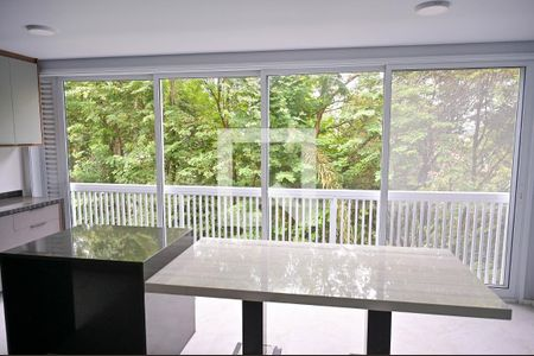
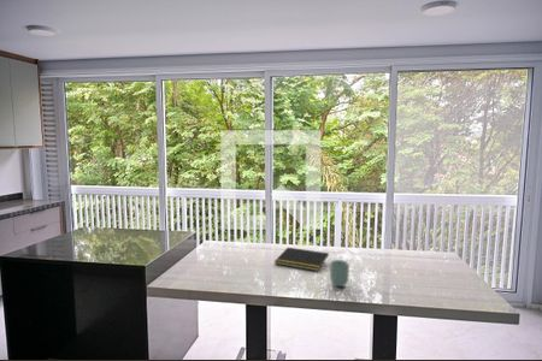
+ notepad [273,247,330,272]
+ cup [329,259,350,288]
